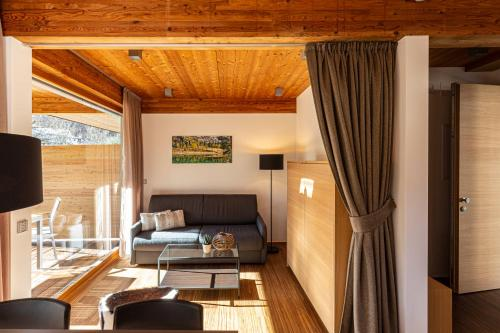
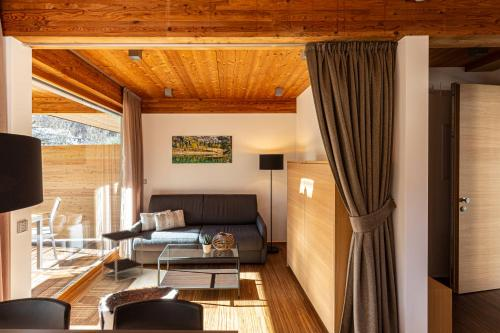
+ side table [101,229,144,284]
